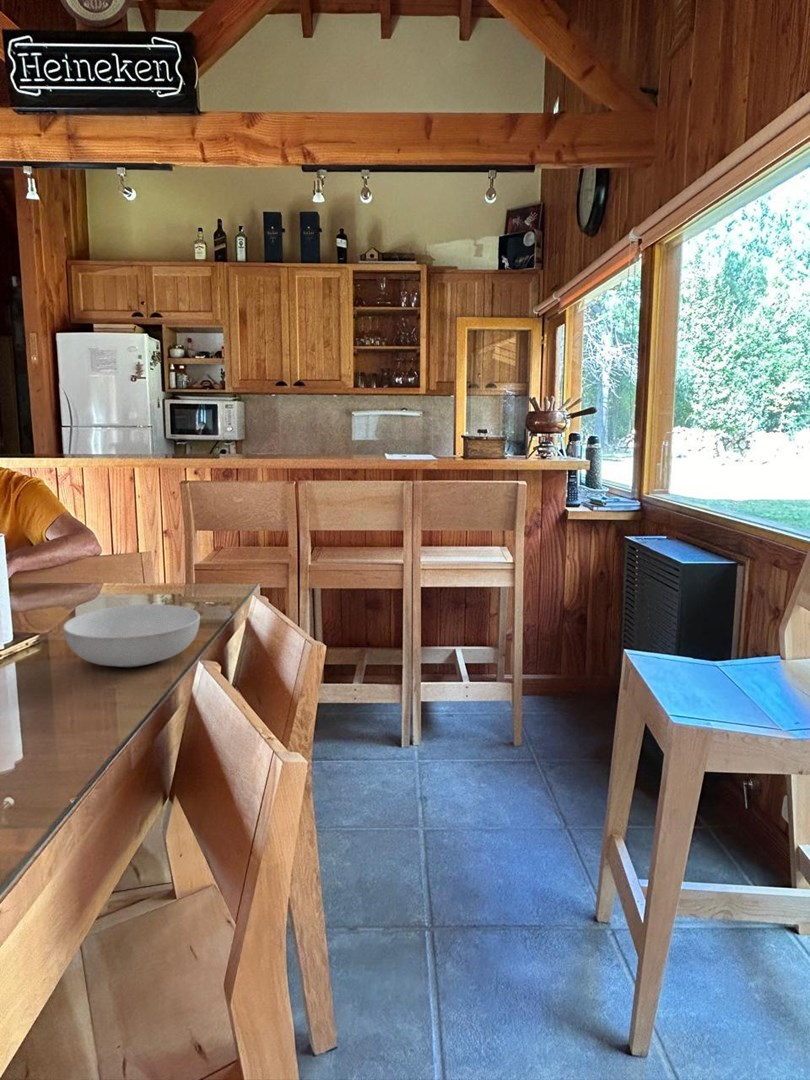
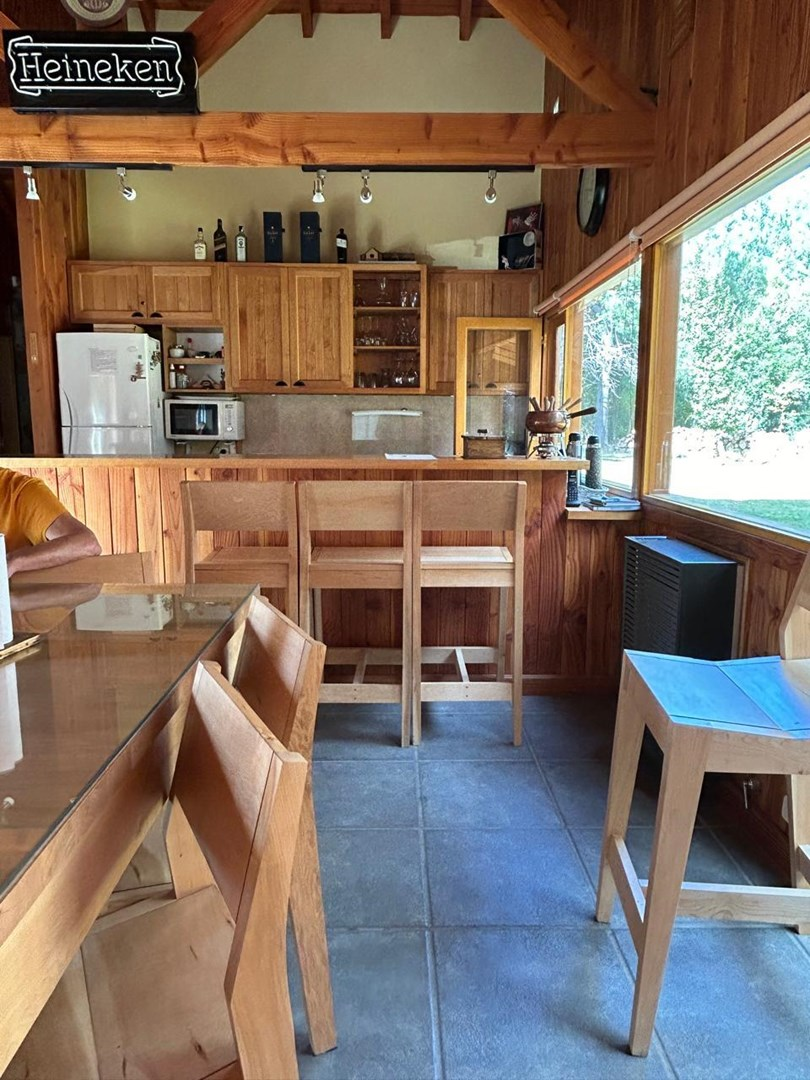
- serving bowl [62,603,201,668]
